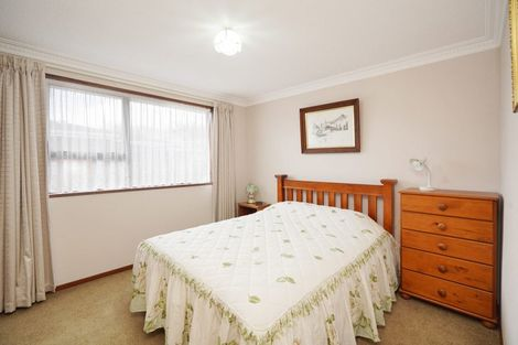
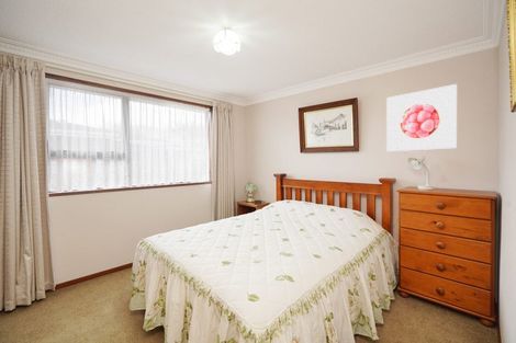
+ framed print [385,83,458,152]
